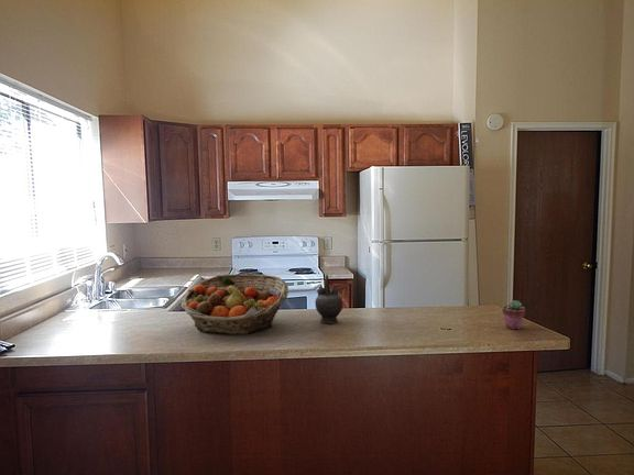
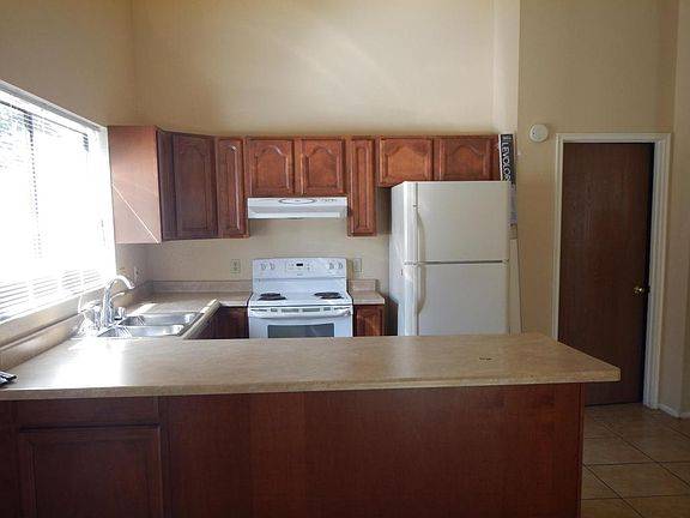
- fruit basket [181,273,289,335]
- potted succulent [501,299,526,330]
- teapot [314,274,343,324]
